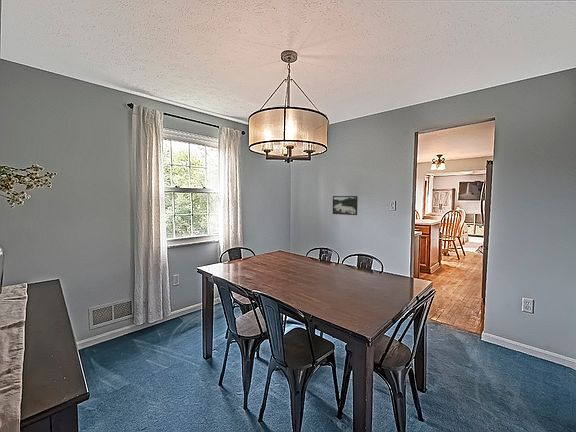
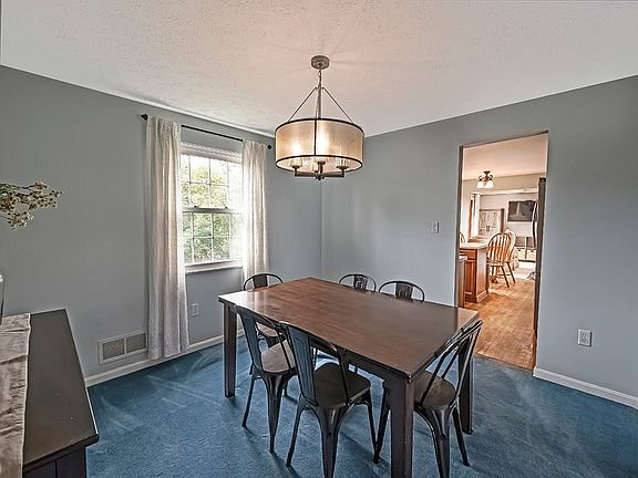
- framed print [332,195,359,216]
